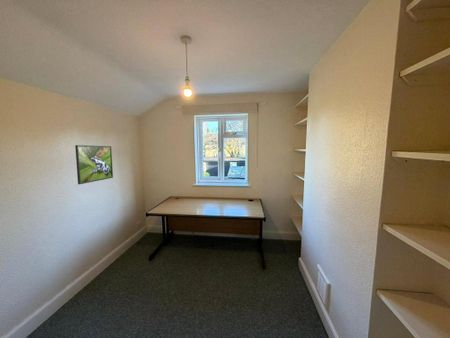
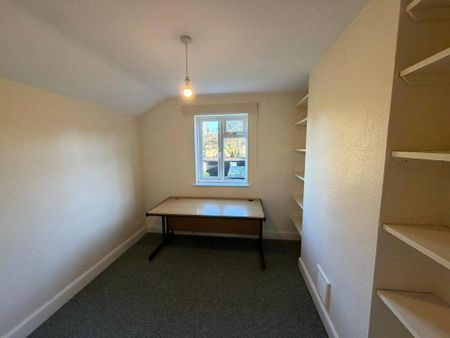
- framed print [74,144,114,185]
